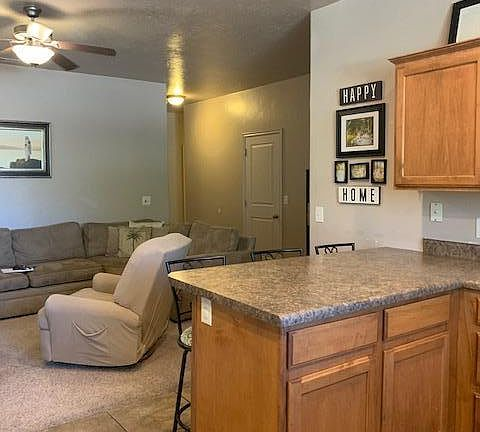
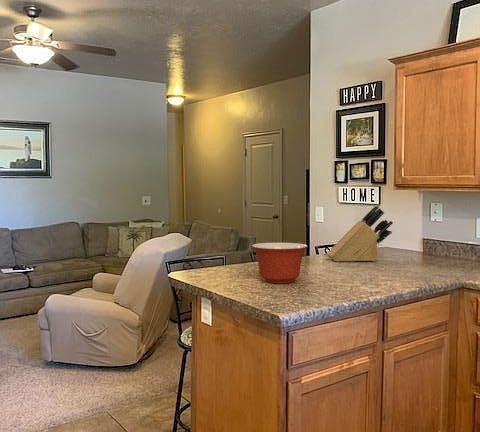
+ knife block [326,204,394,263]
+ mixing bowl [251,242,309,284]
